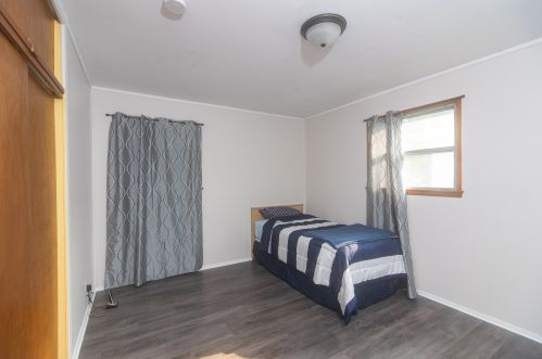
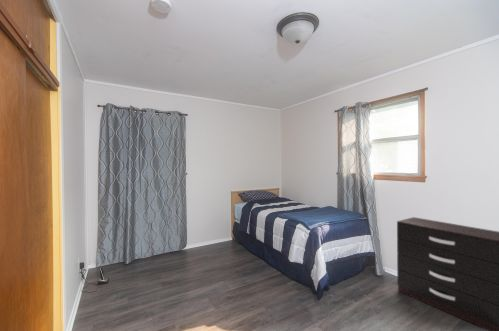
+ dresser [396,216,499,331]
